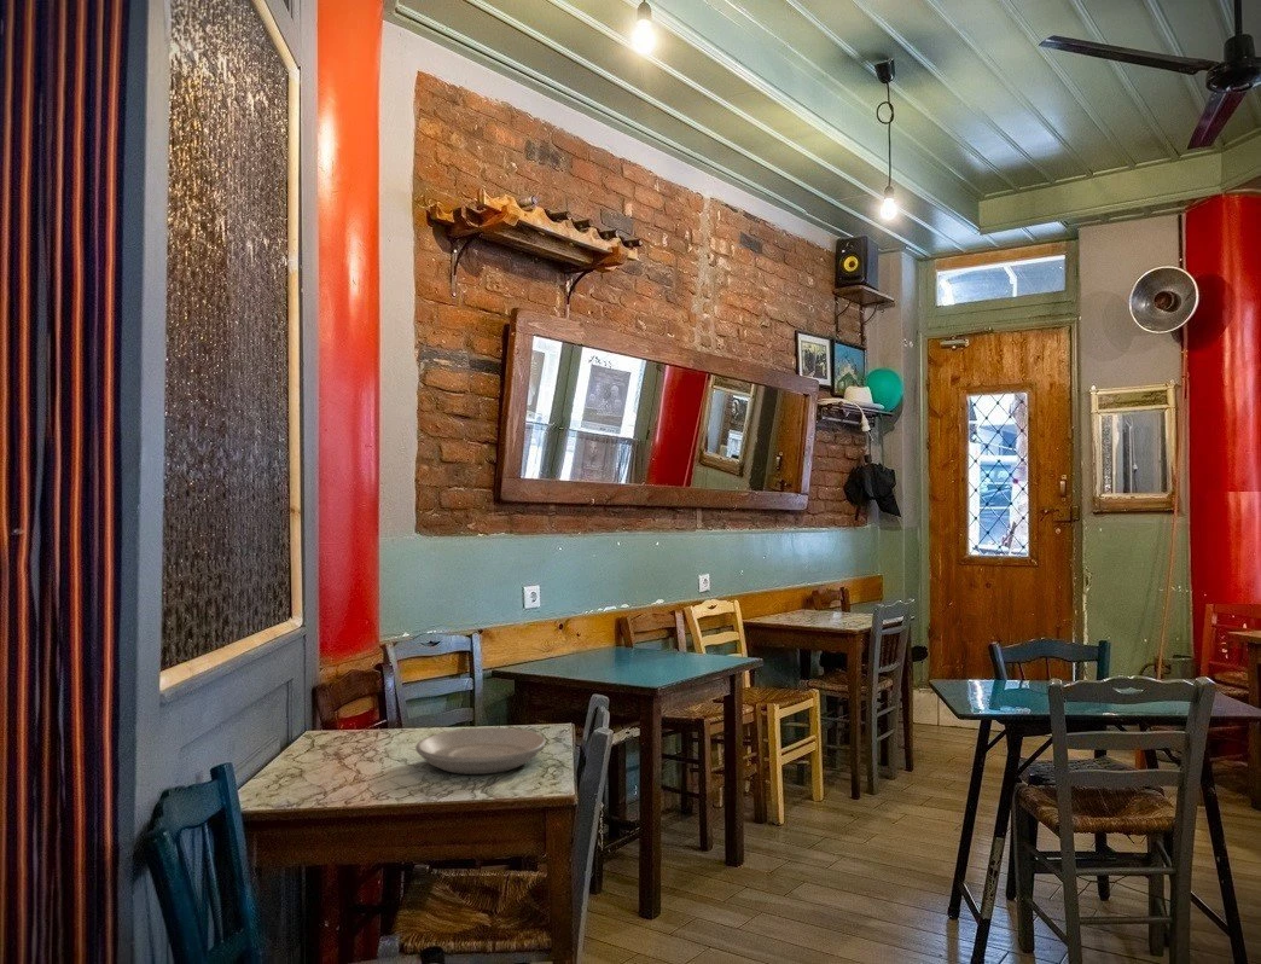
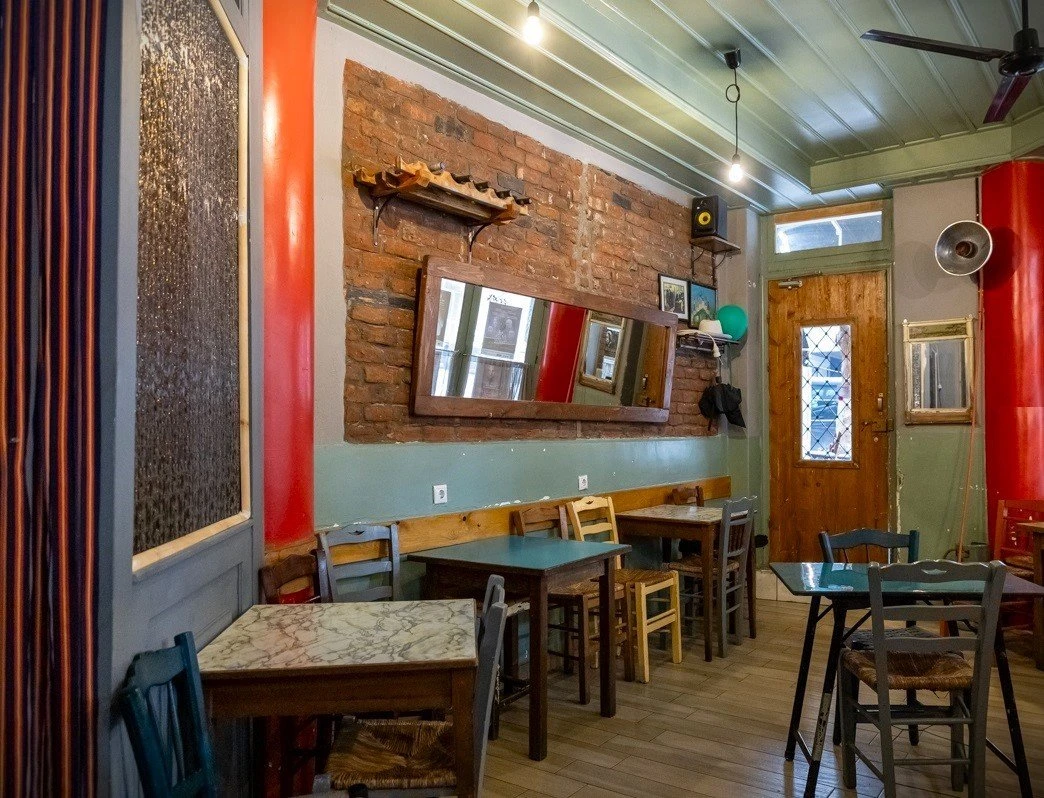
- plate [414,726,547,776]
